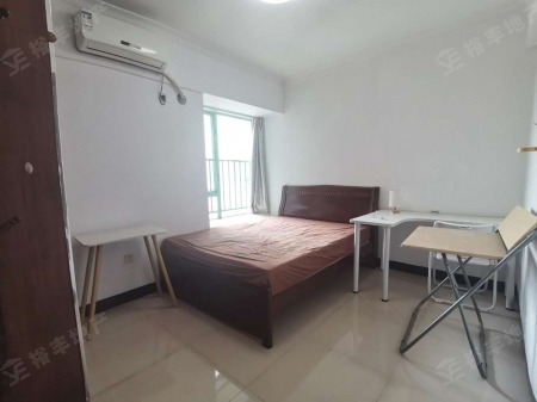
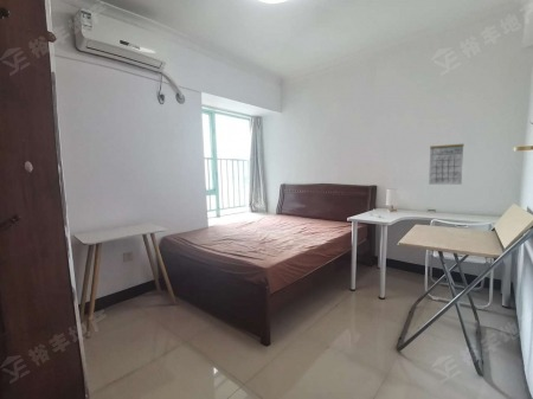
+ calendar [428,141,465,186]
